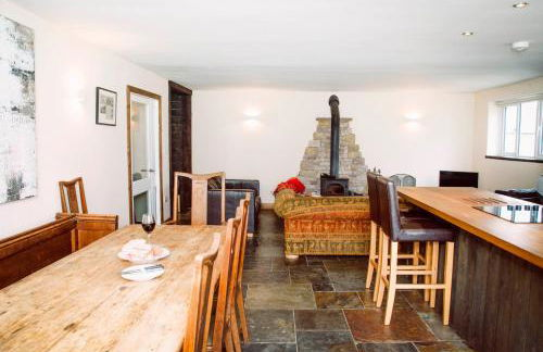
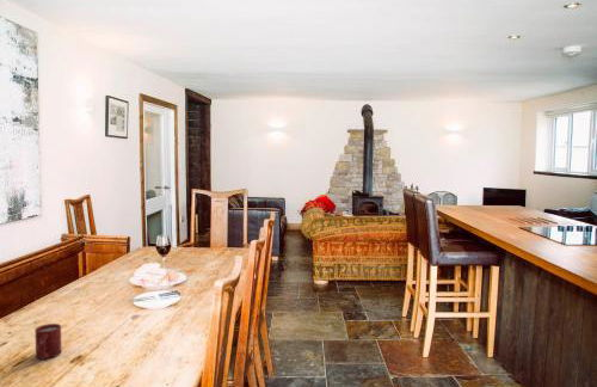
+ cup [35,322,62,361]
